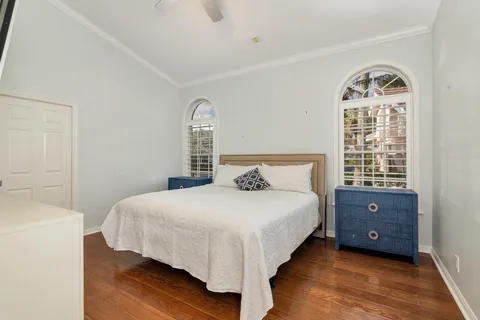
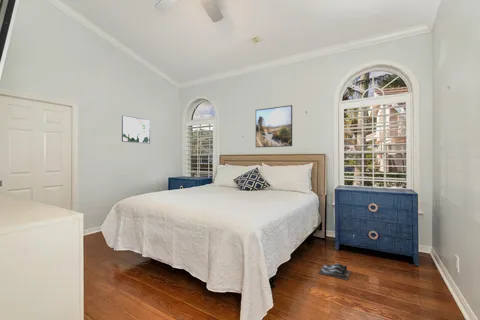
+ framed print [255,104,293,148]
+ shoe [318,262,352,281]
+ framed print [121,114,151,145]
